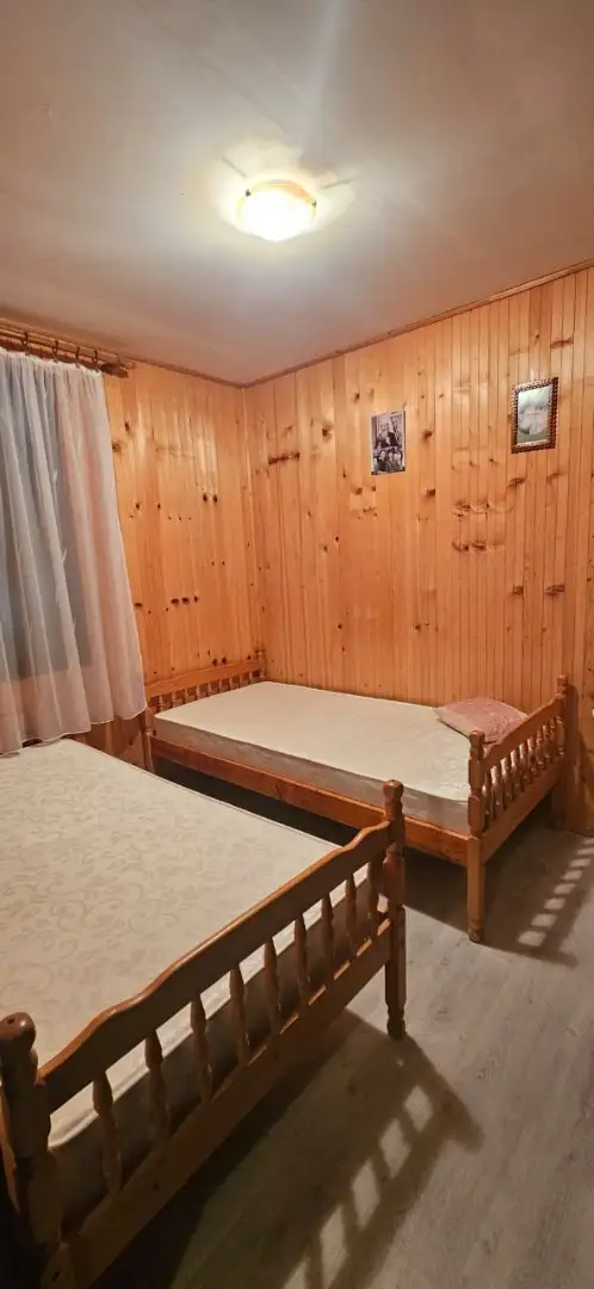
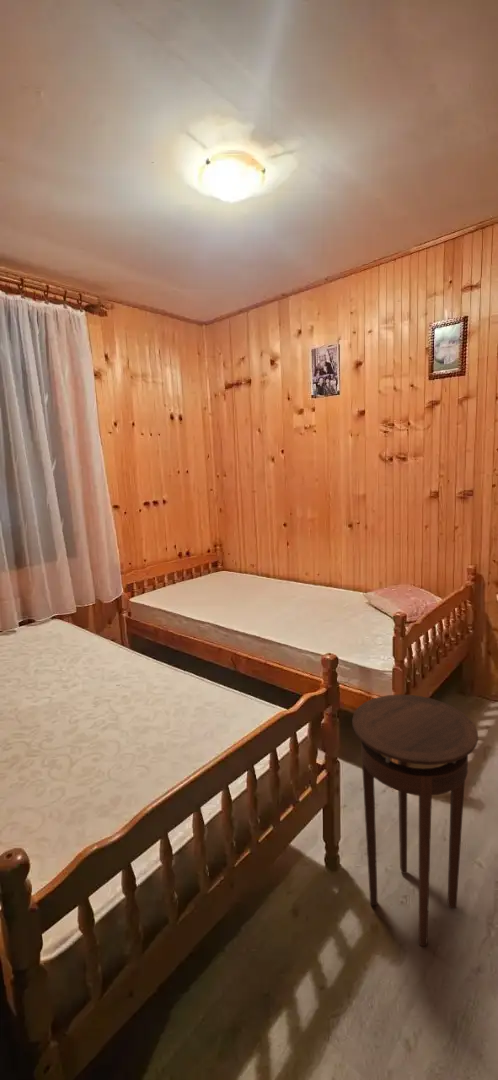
+ stool [351,693,479,947]
